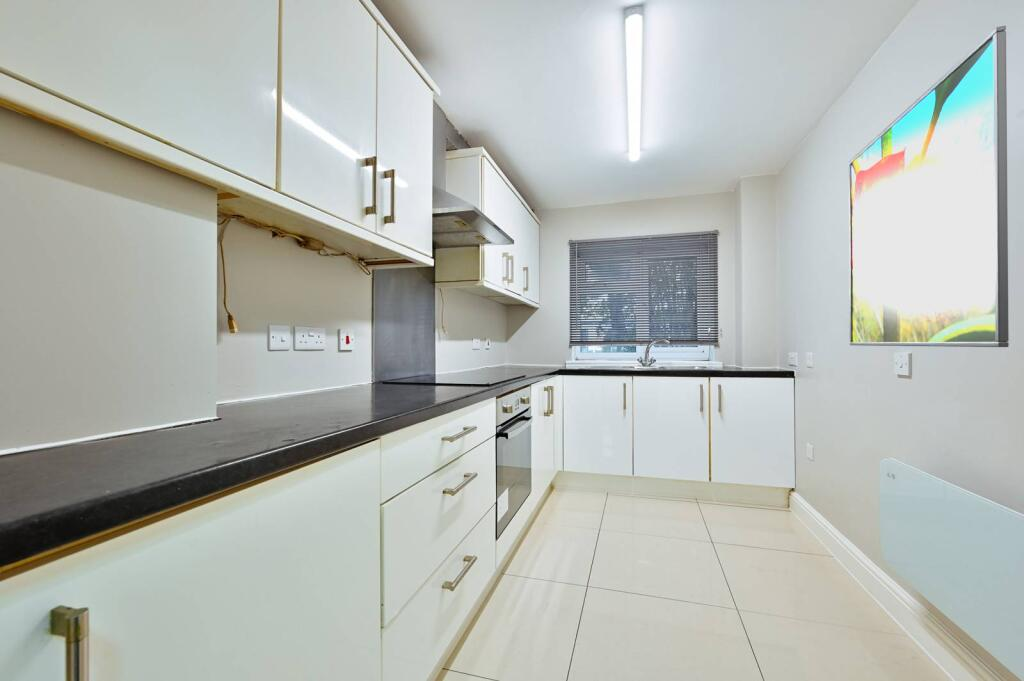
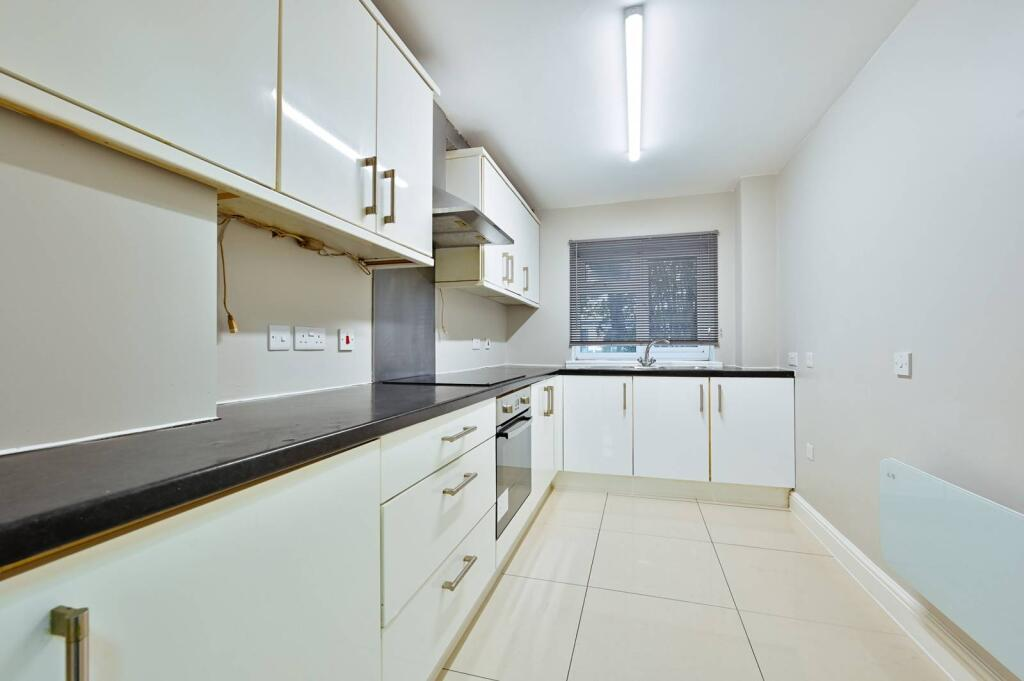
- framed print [848,25,1010,348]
